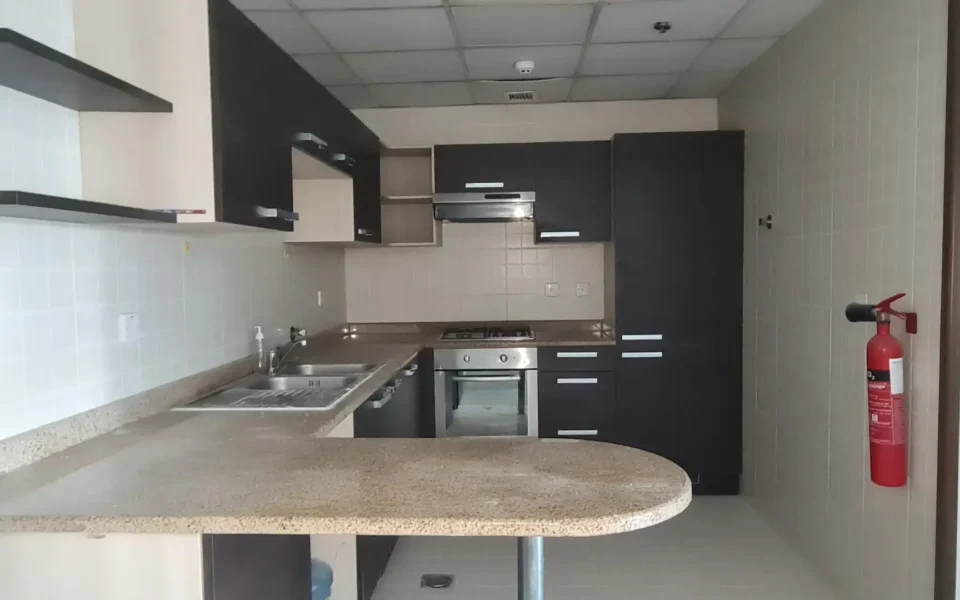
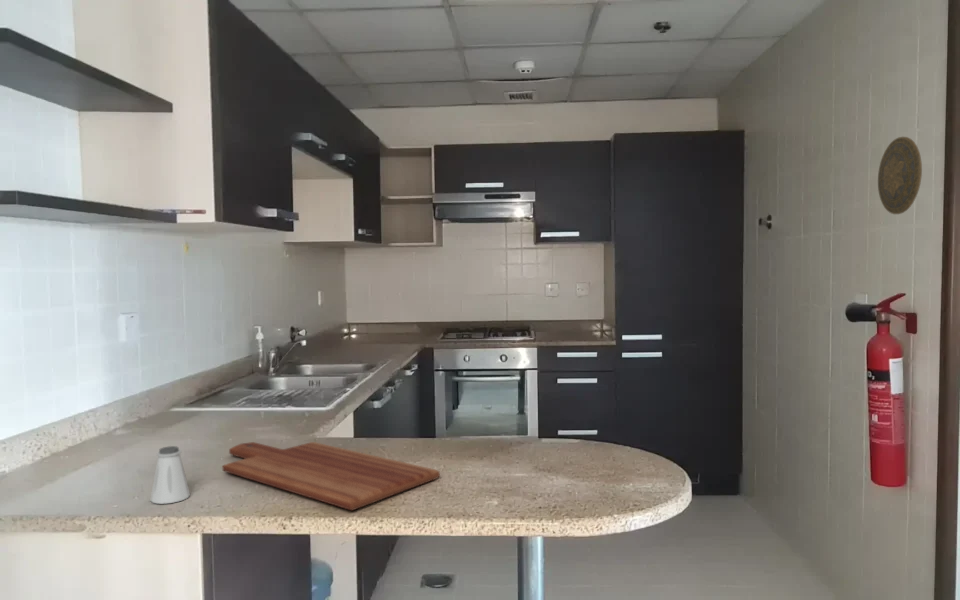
+ decorative plate [877,136,923,215]
+ saltshaker [149,445,191,505]
+ cutting board [222,441,441,511]
